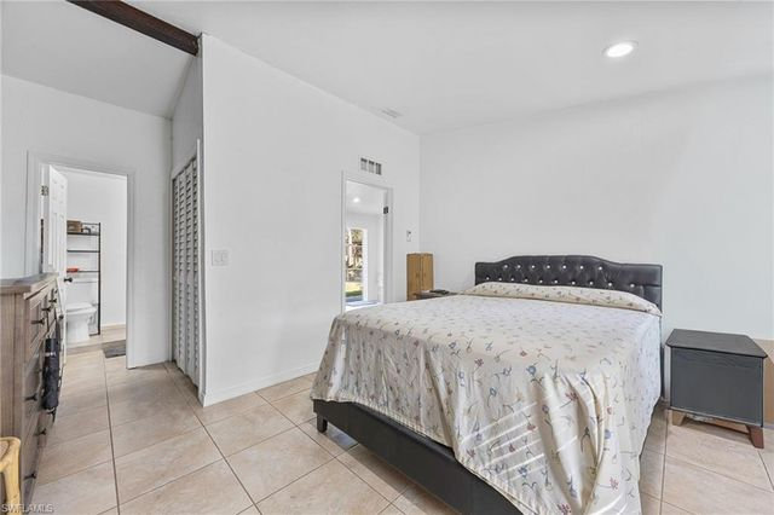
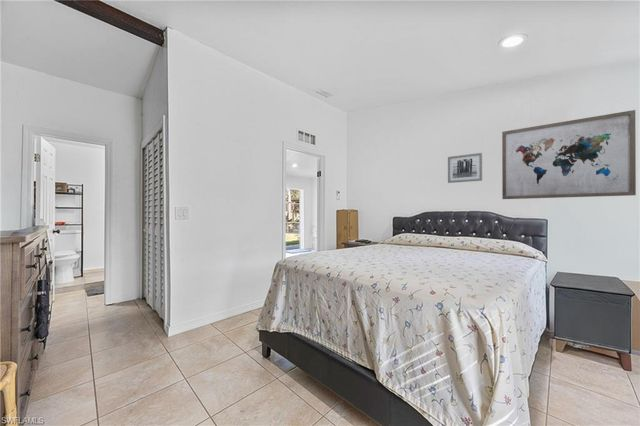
+ wall art [501,109,637,200]
+ wall art [447,152,483,184]
